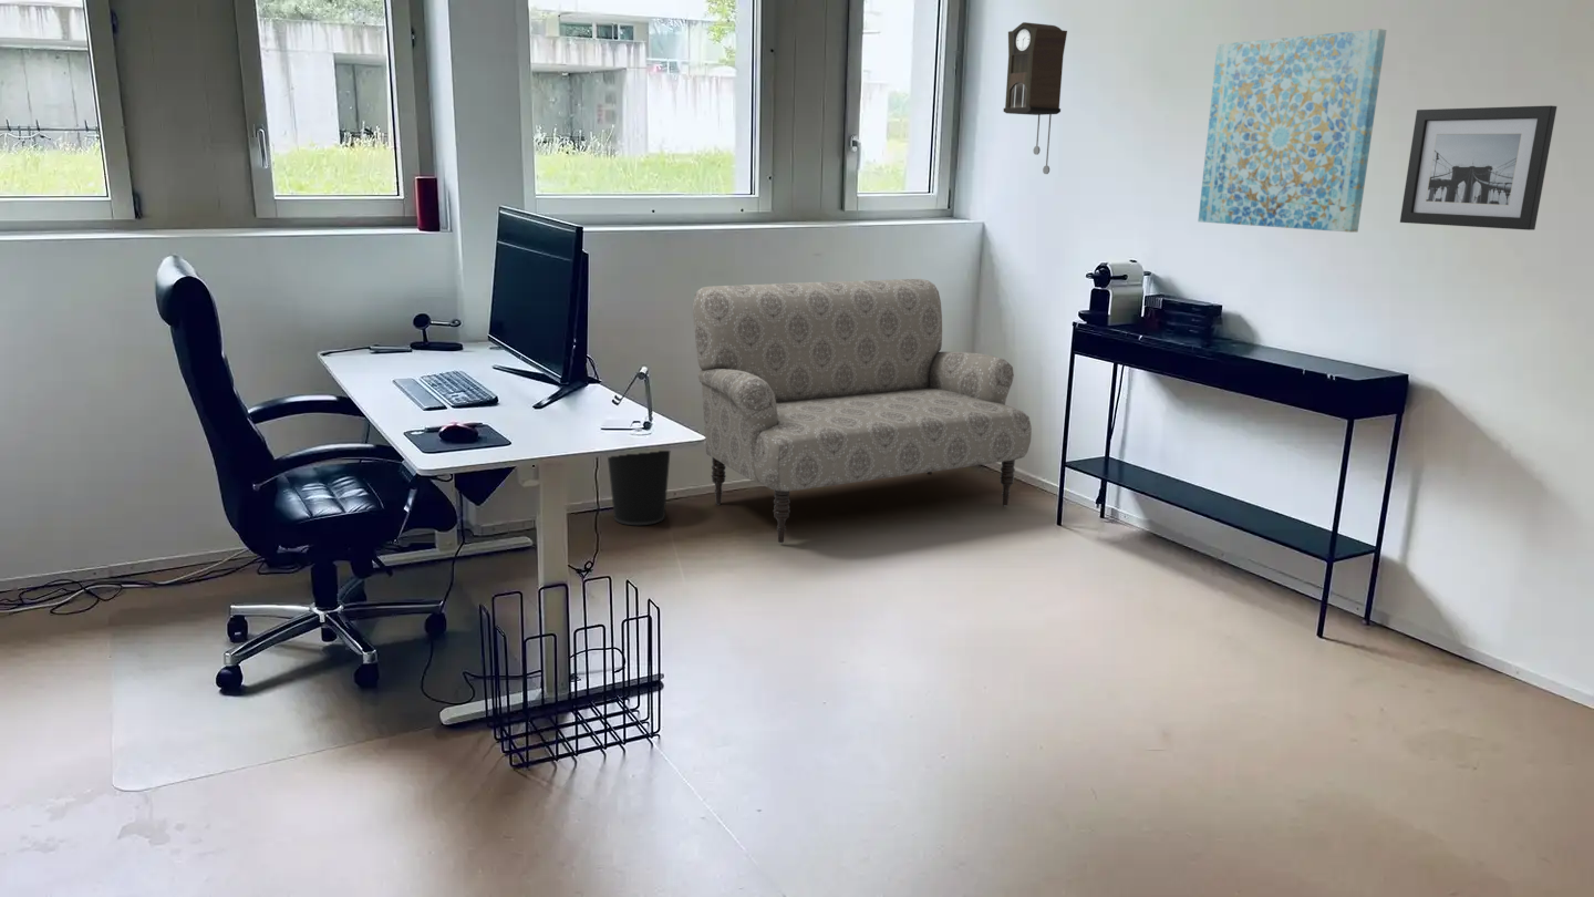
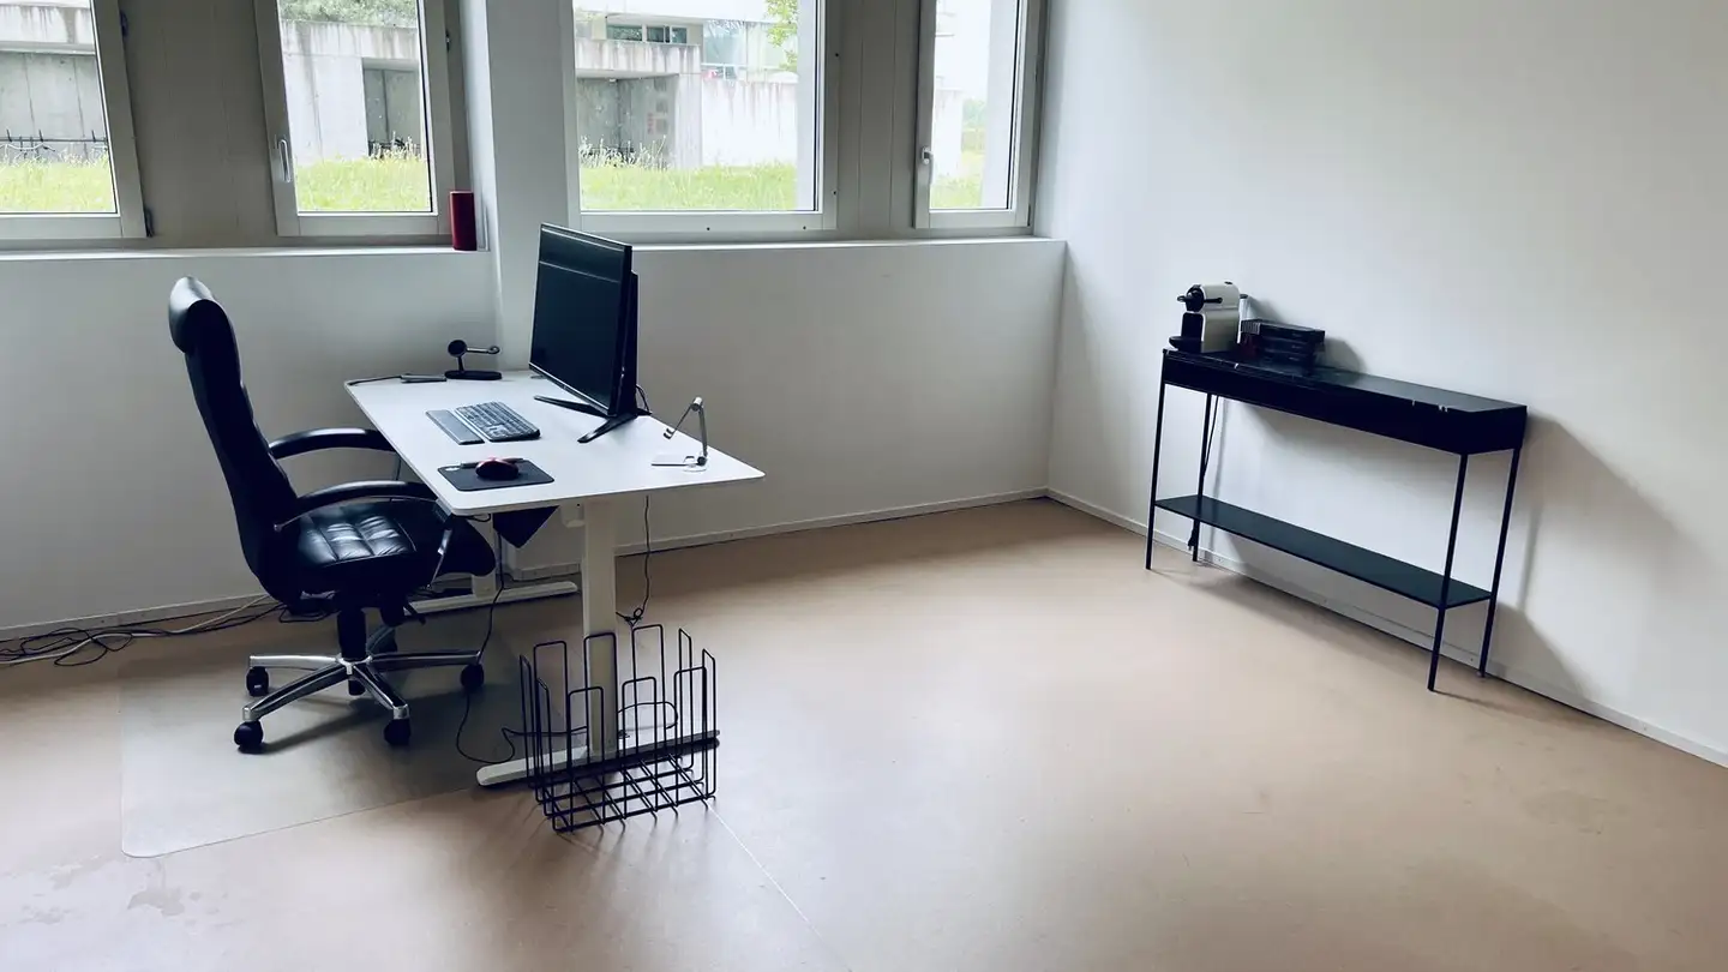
- wall art [1399,104,1557,231]
- pendulum clock [1002,21,1068,175]
- sofa [692,278,1033,545]
- wall art [1197,28,1388,234]
- wastebasket [607,450,671,526]
